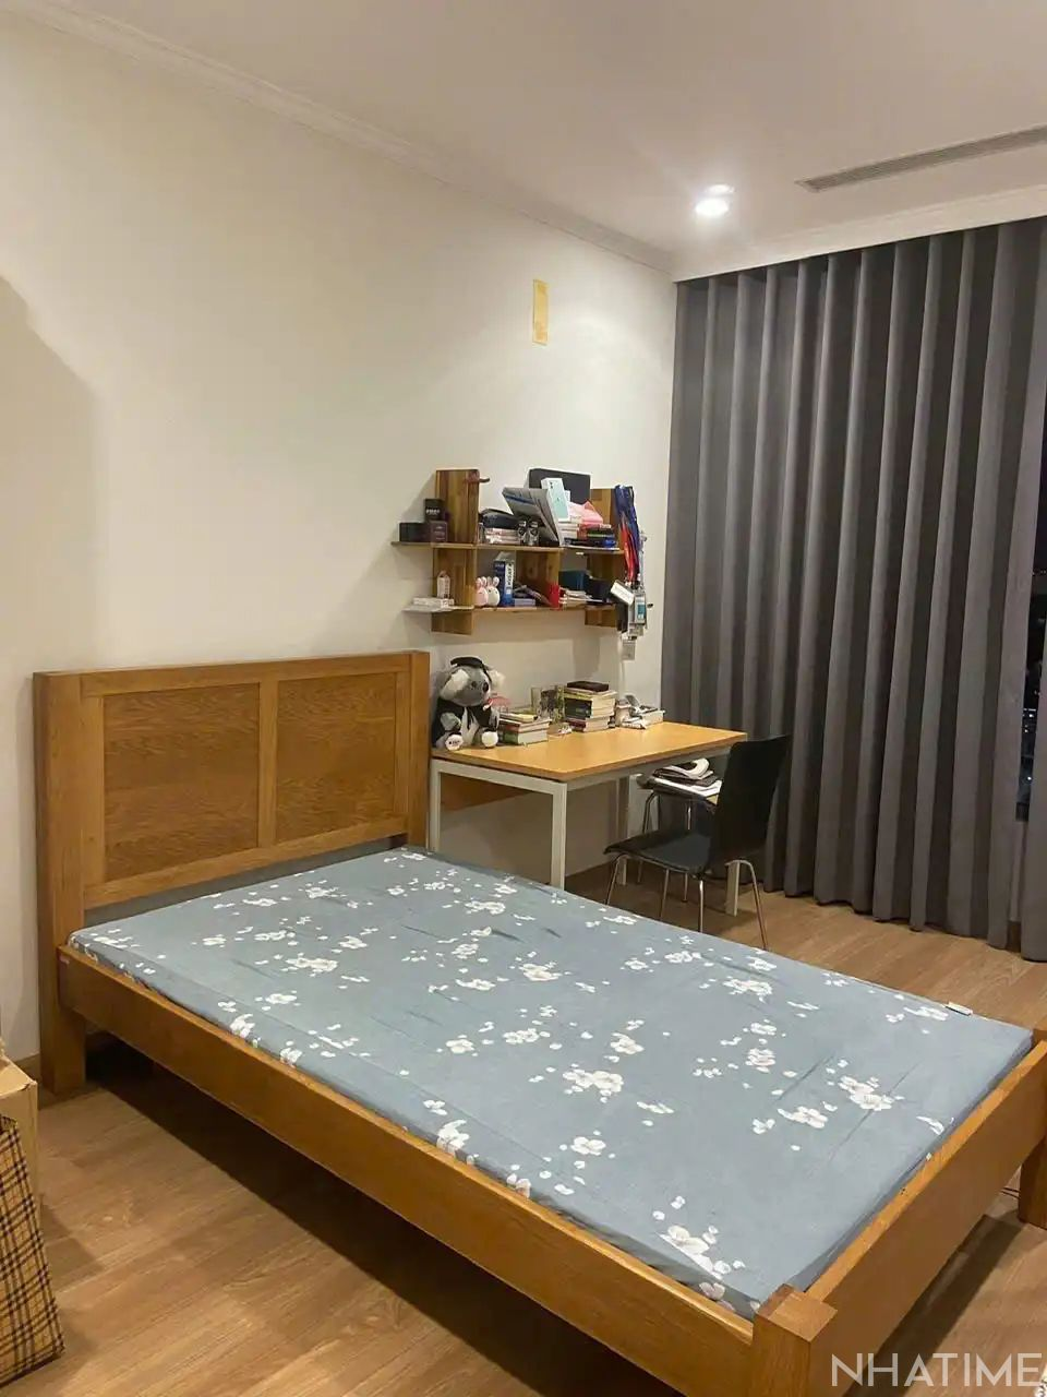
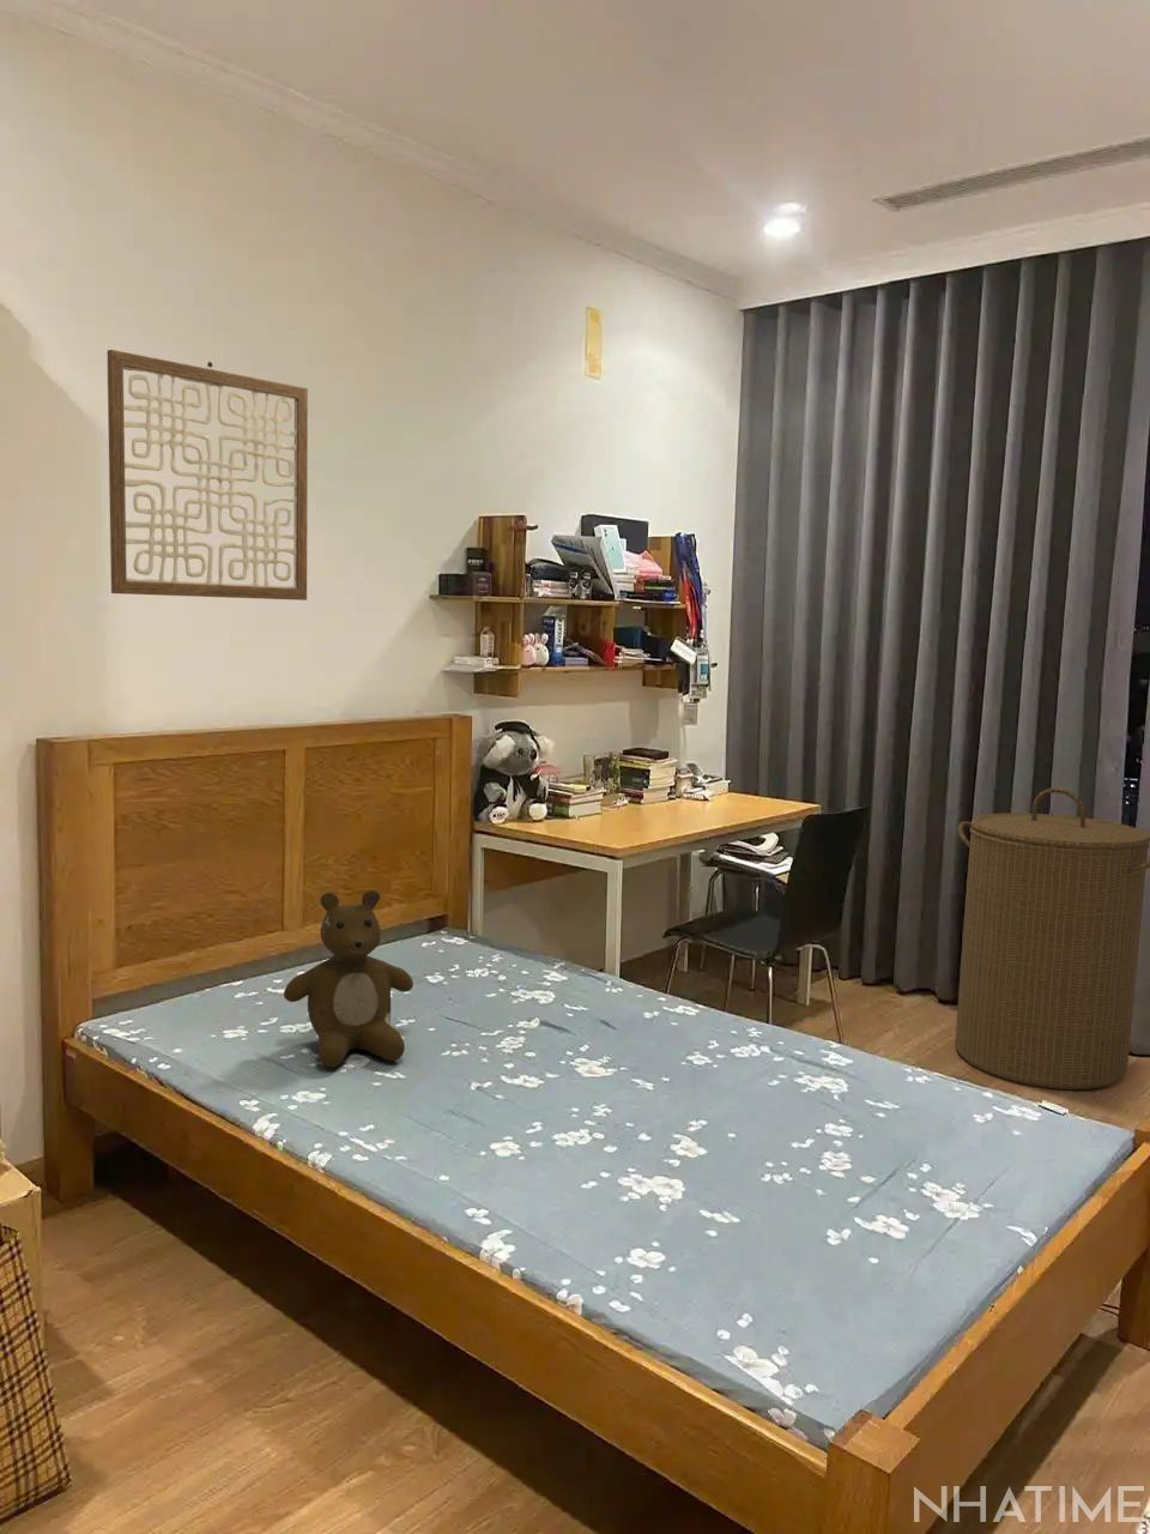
+ laundry hamper [953,786,1150,1091]
+ wall art [105,349,309,602]
+ teddy bear [283,889,414,1069]
